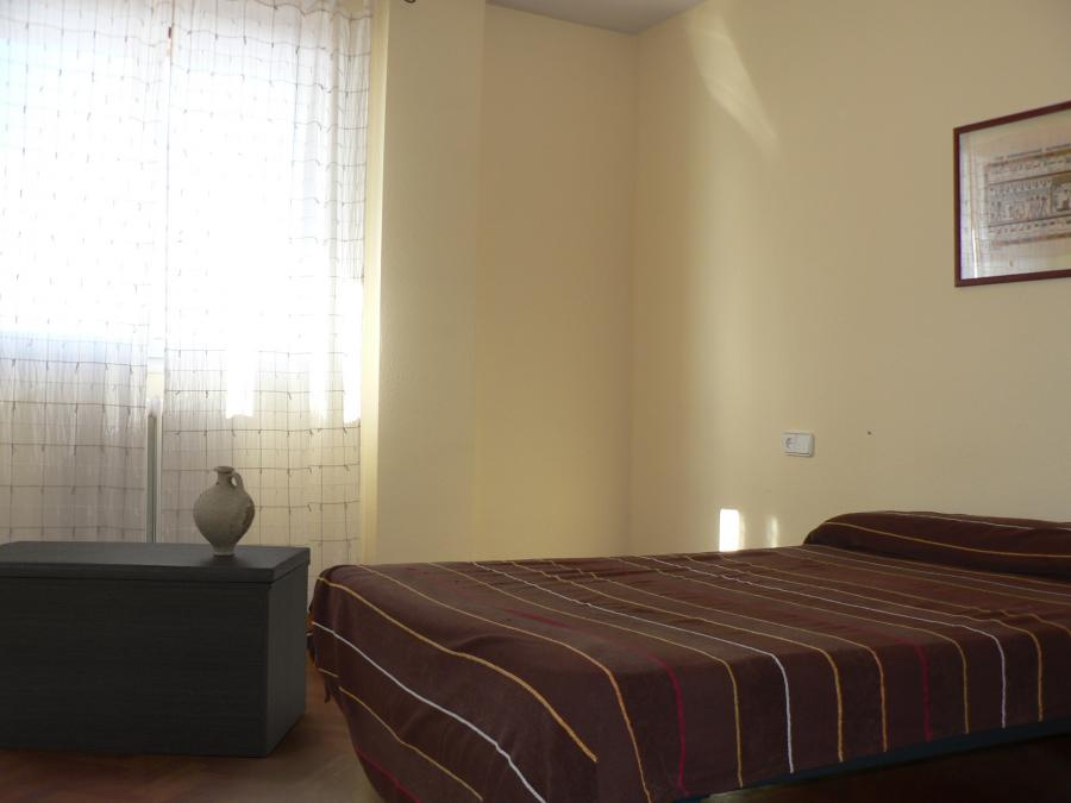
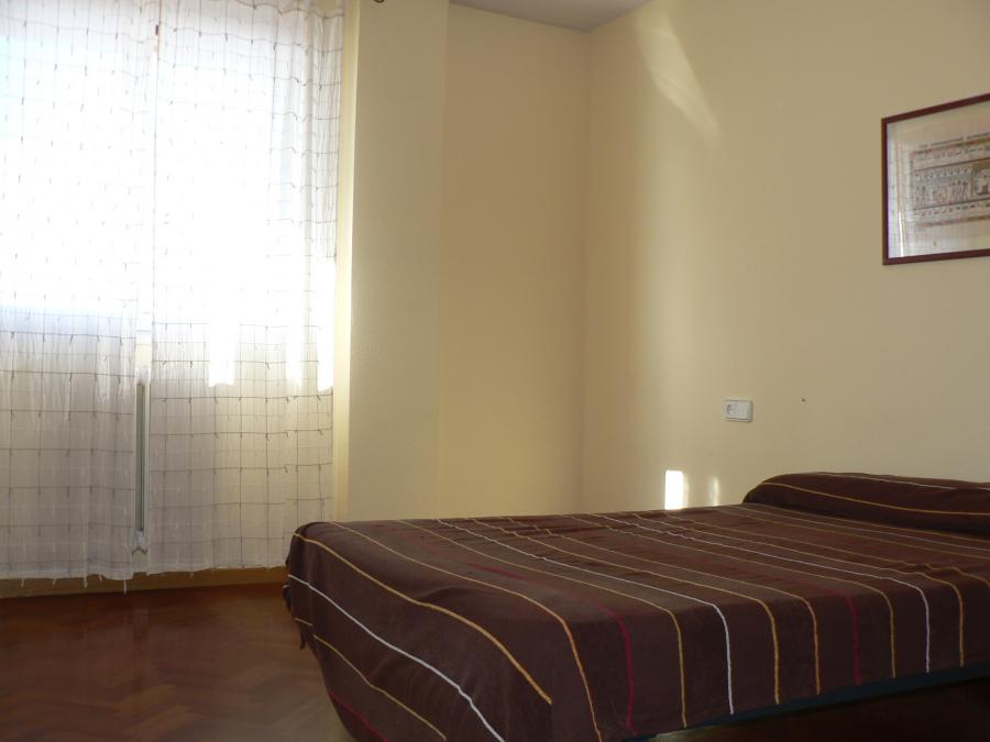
- decorative vase [192,465,256,556]
- bench [0,540,312,759]
